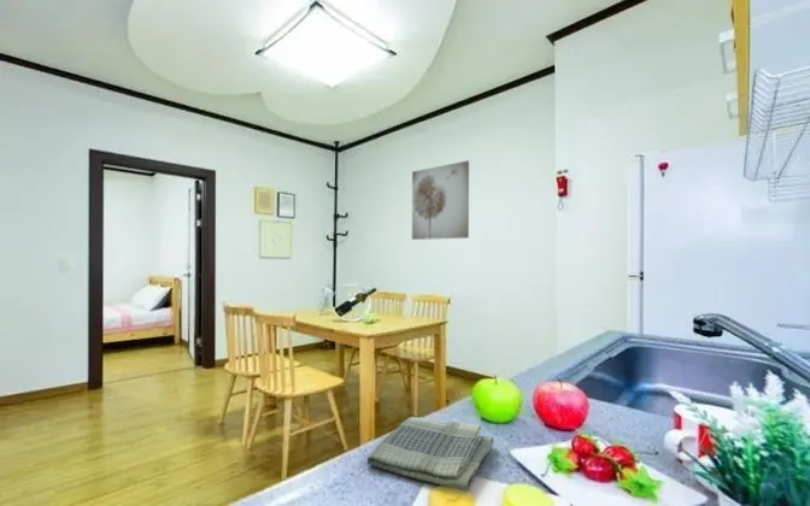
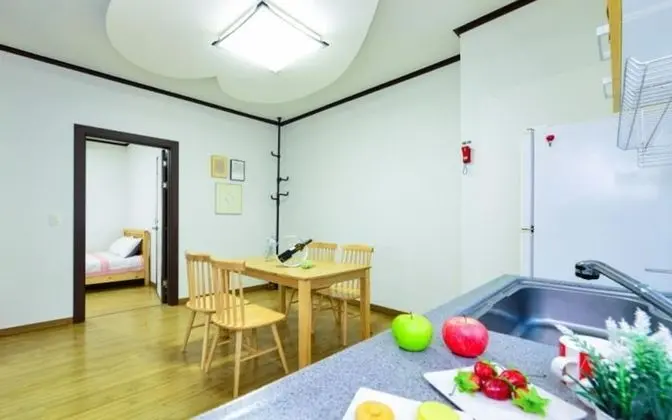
- wall art [411,159,470,241]
- dish towel [365,416,495,493]
